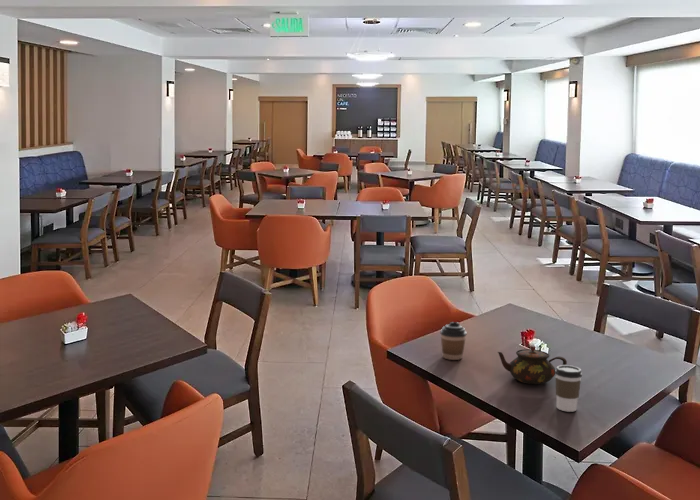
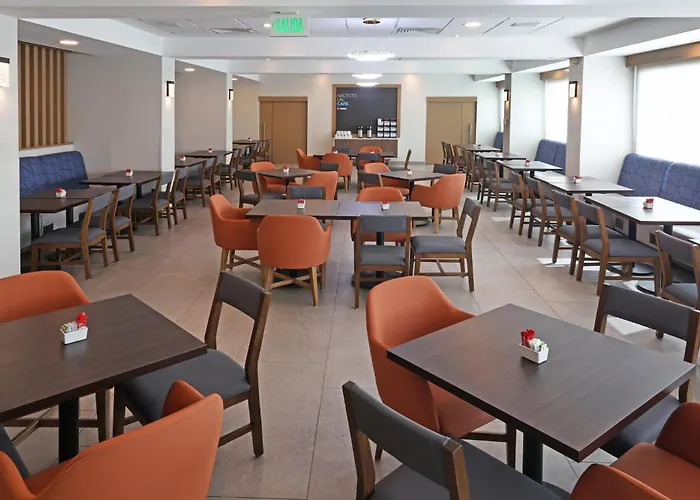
- coffee cup [439,321,468,361]
- coffee cup [555,364,583,413]
- teapot [497,345,568,385]
